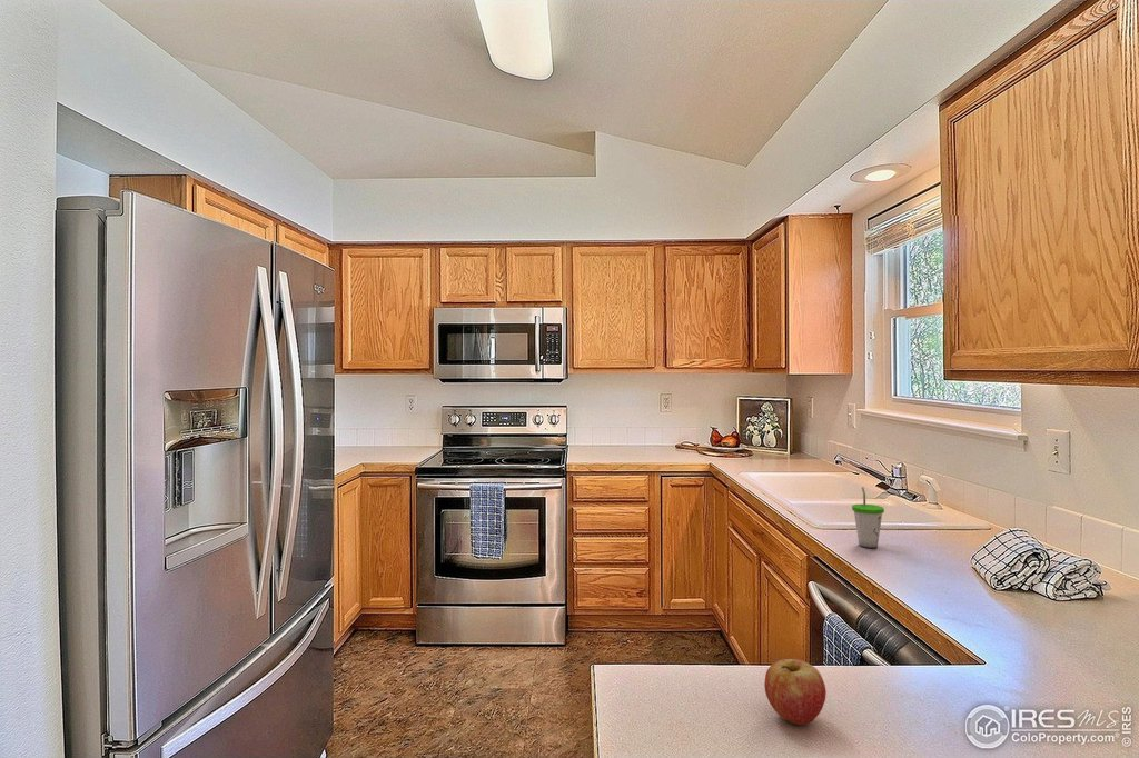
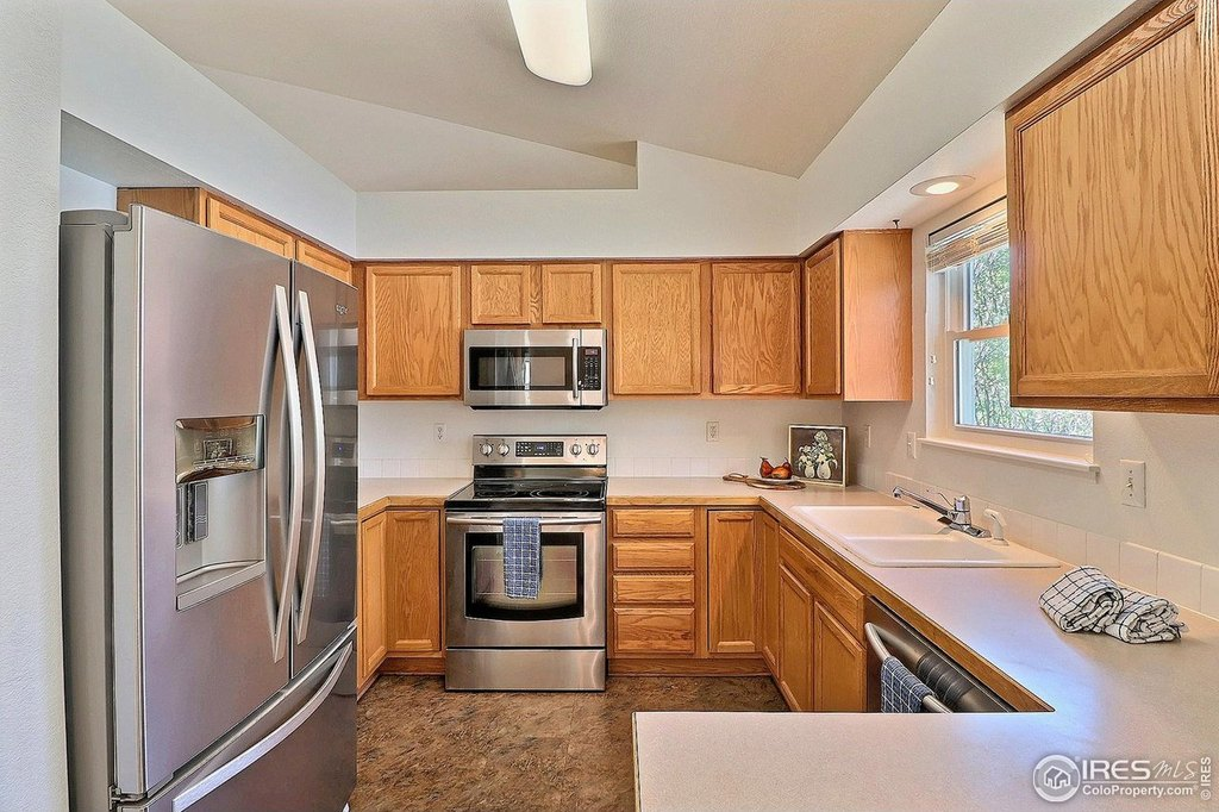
- fruit [763,658,828,726]
- cup [851,486,885,549]
